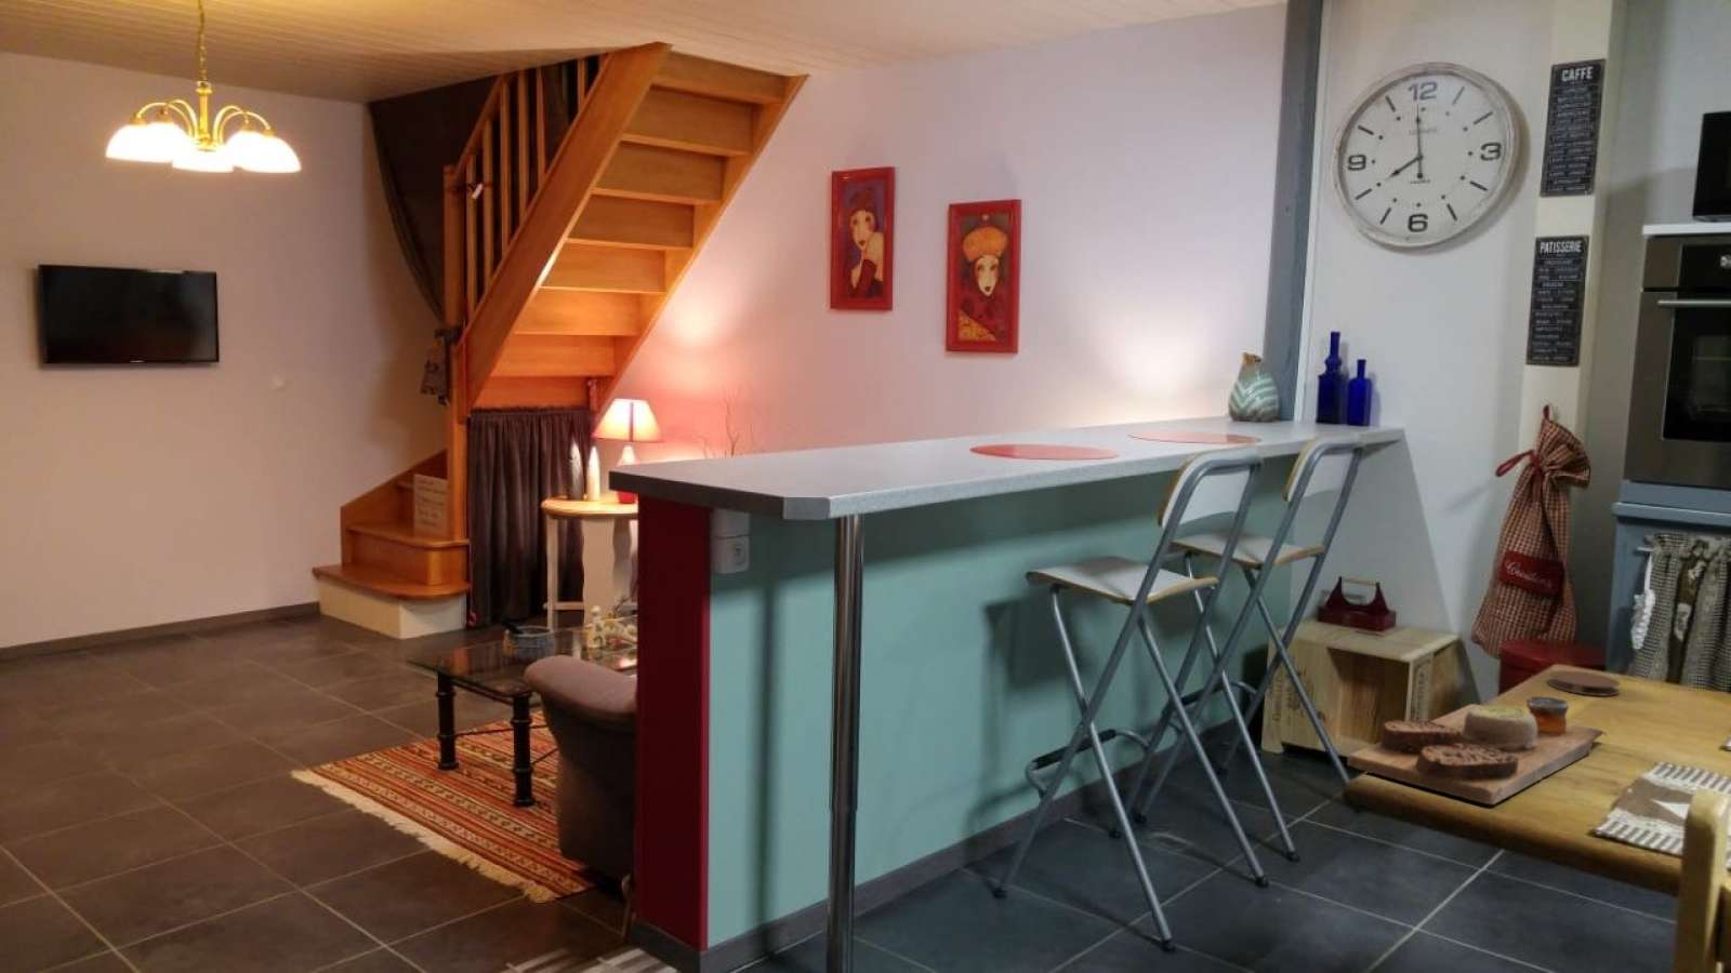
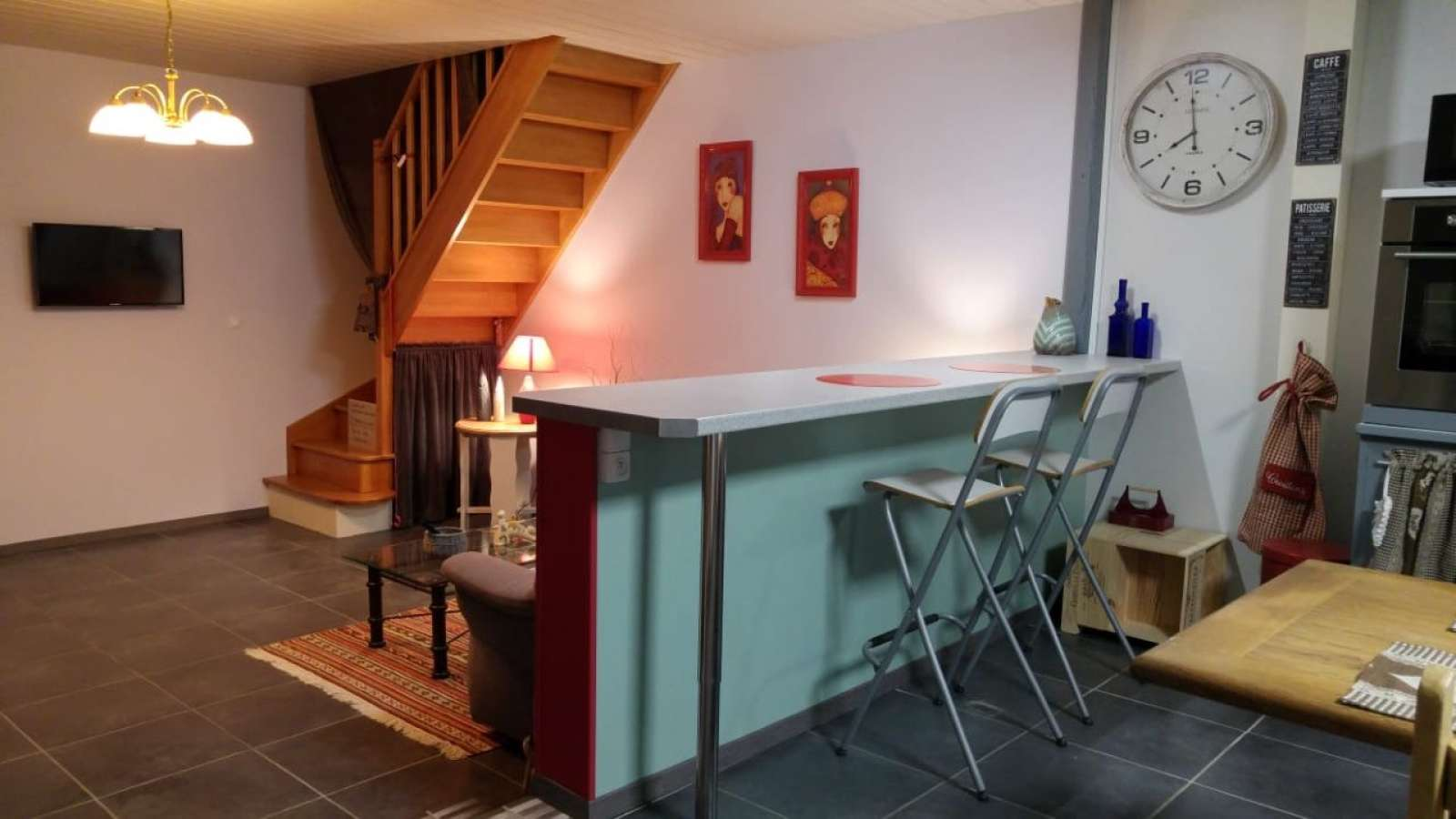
- coaster [1547,669,1622,696]
- cutting board [1346,695,1607,805]
